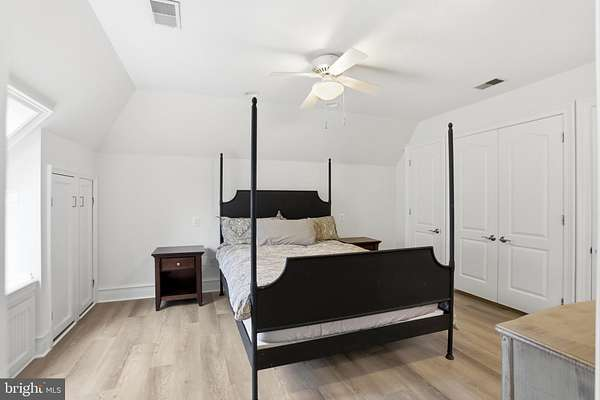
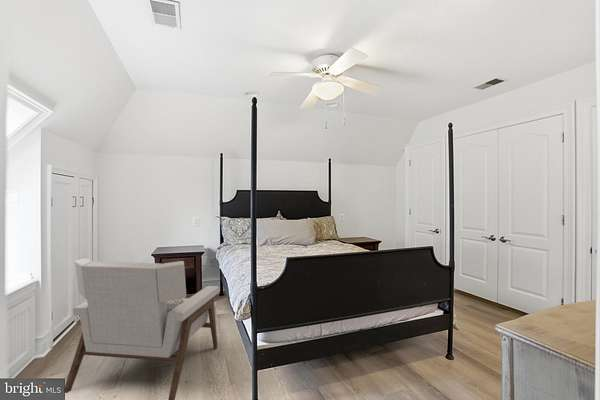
+ armchair [63,257,220,400]
